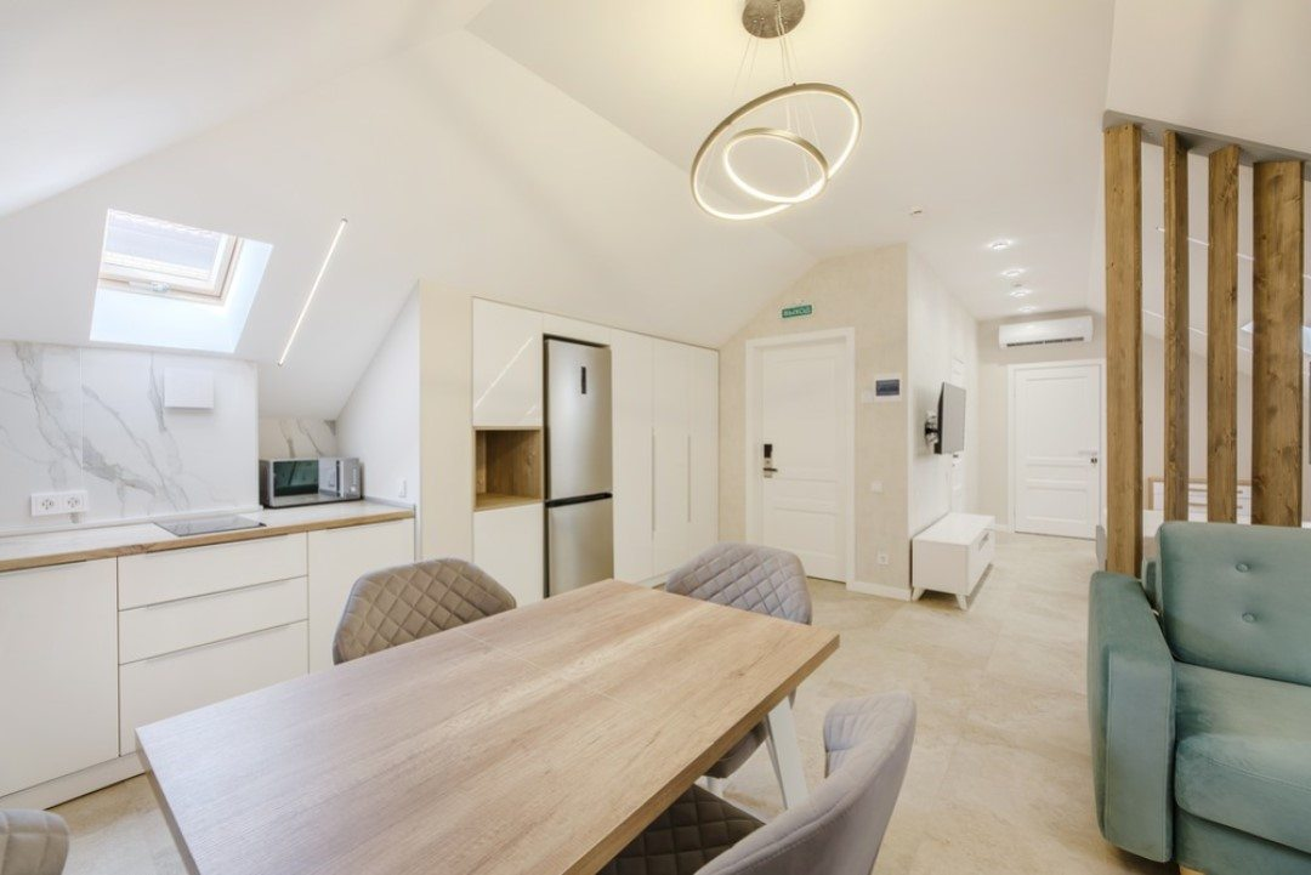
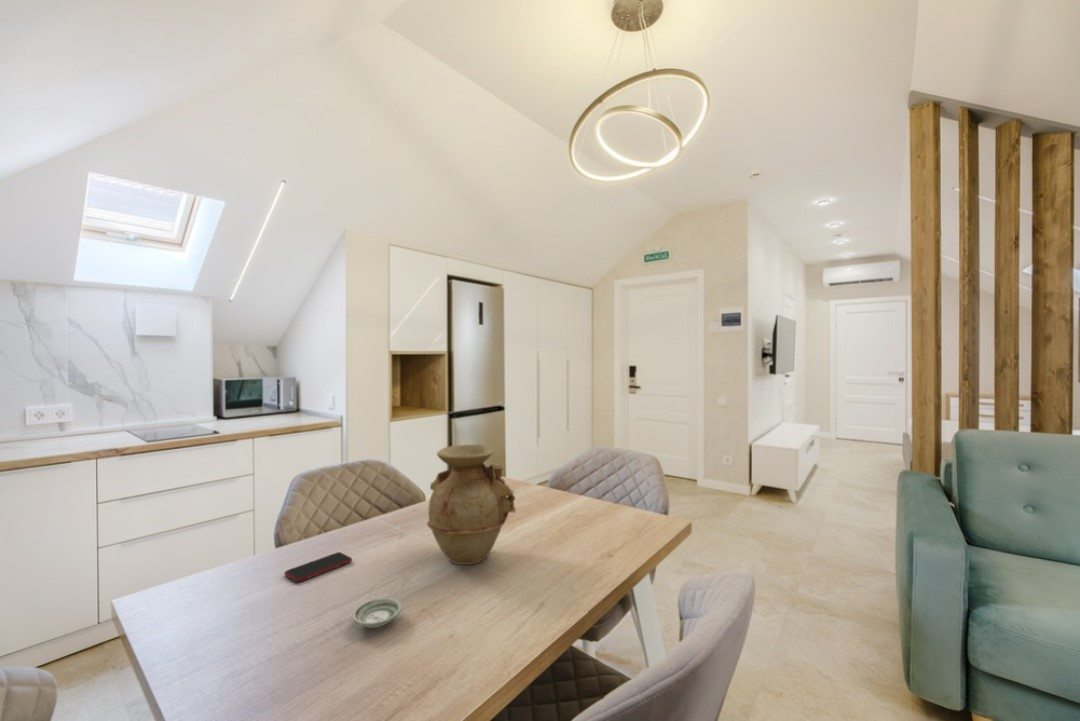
+ saucer [352,597,402,629]
+ smartphone [283,551,353,583]
+ vase [426,444,517,566]
